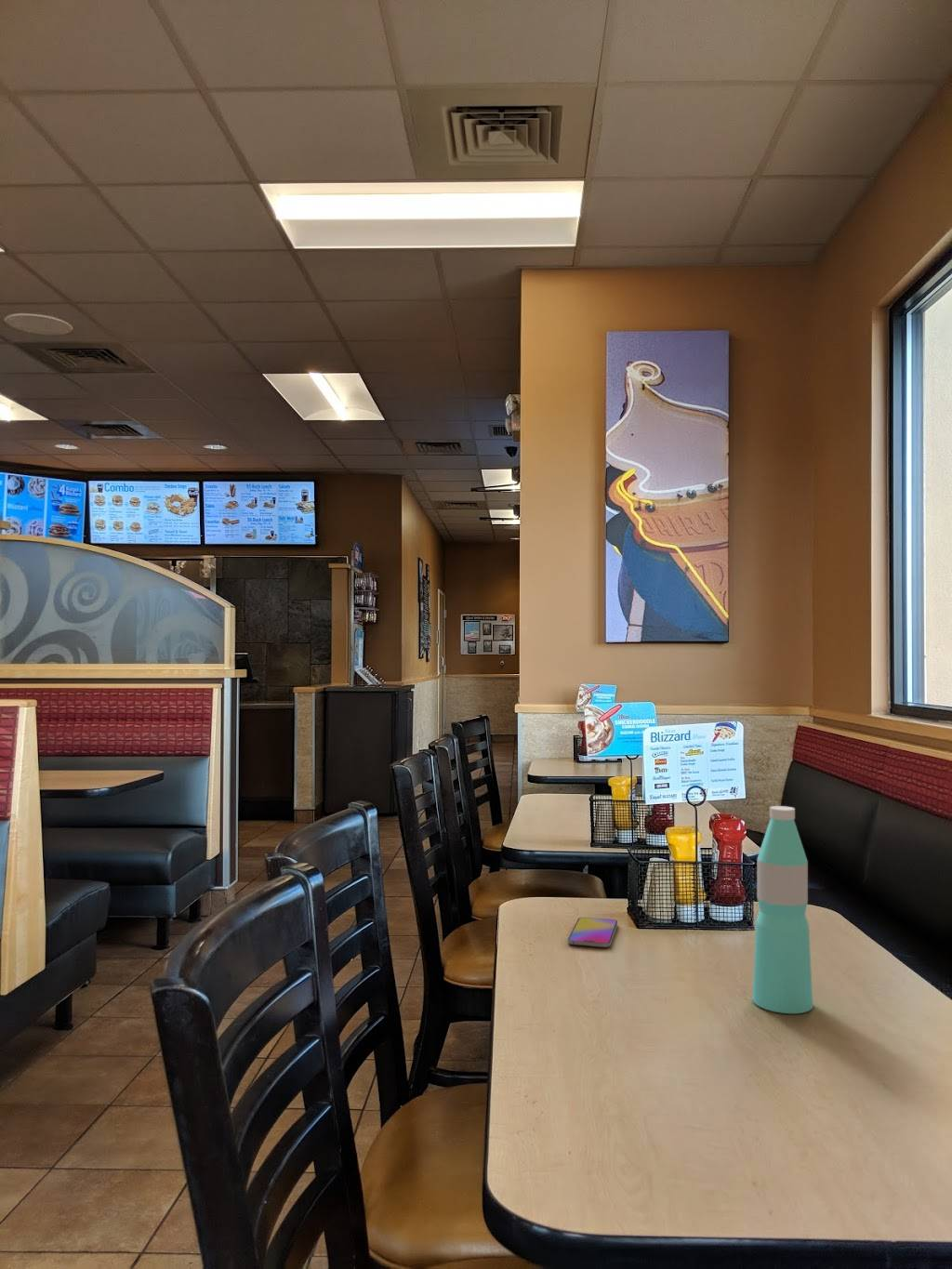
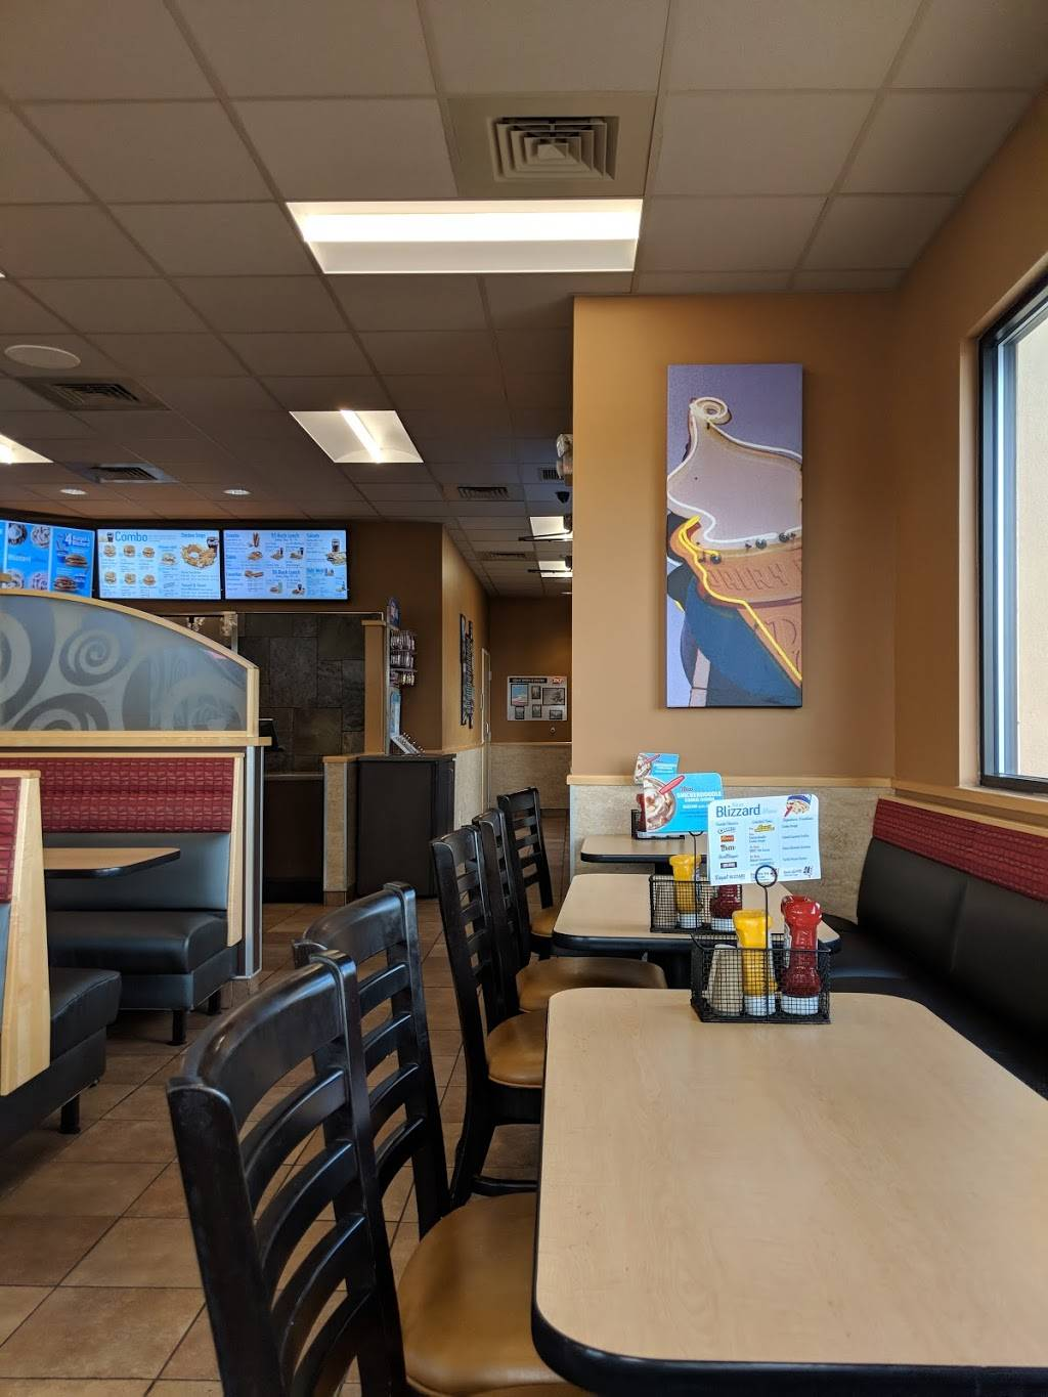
- water bottle [751,805,813,1014]
- smartphone [567,917,618,948]
